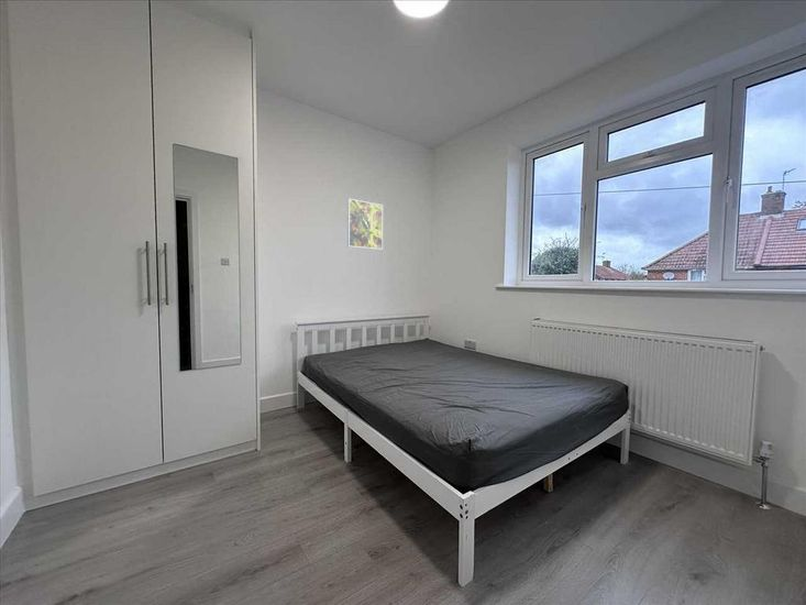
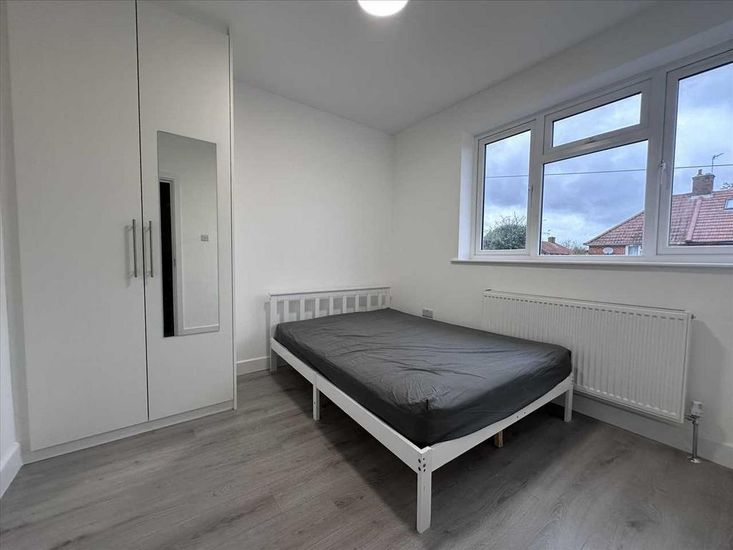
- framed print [346,198,384,251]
